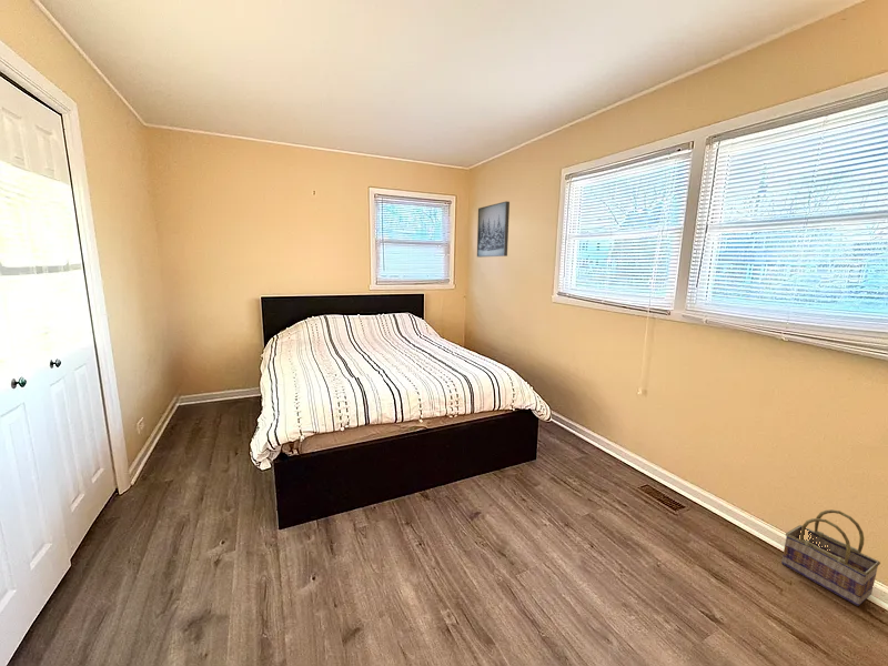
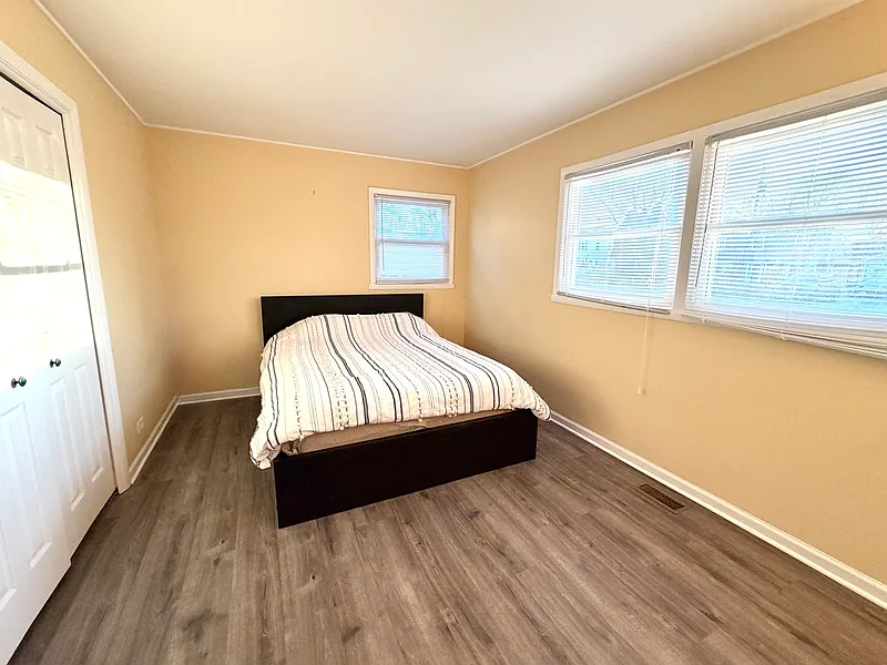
- wall art [476,200,511,259]
- basket [780,508,881,607]
